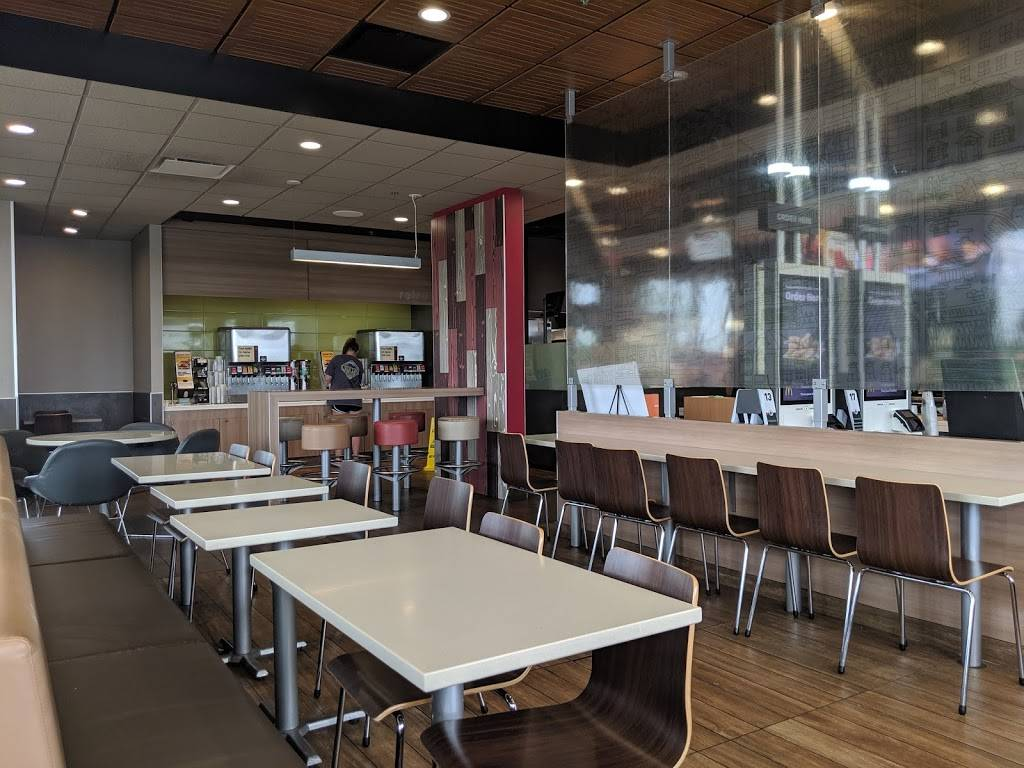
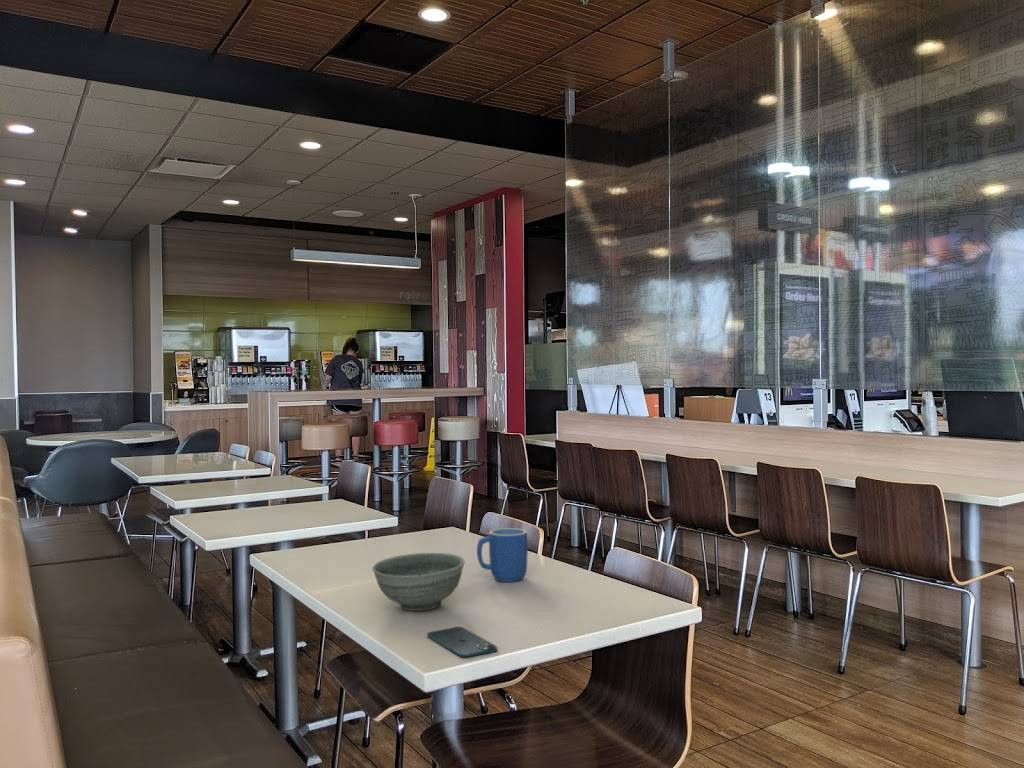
+ bowl [371,552,466,612]
+ mug [476,527,529,583]
+ smartphone [426,626,498,658]
